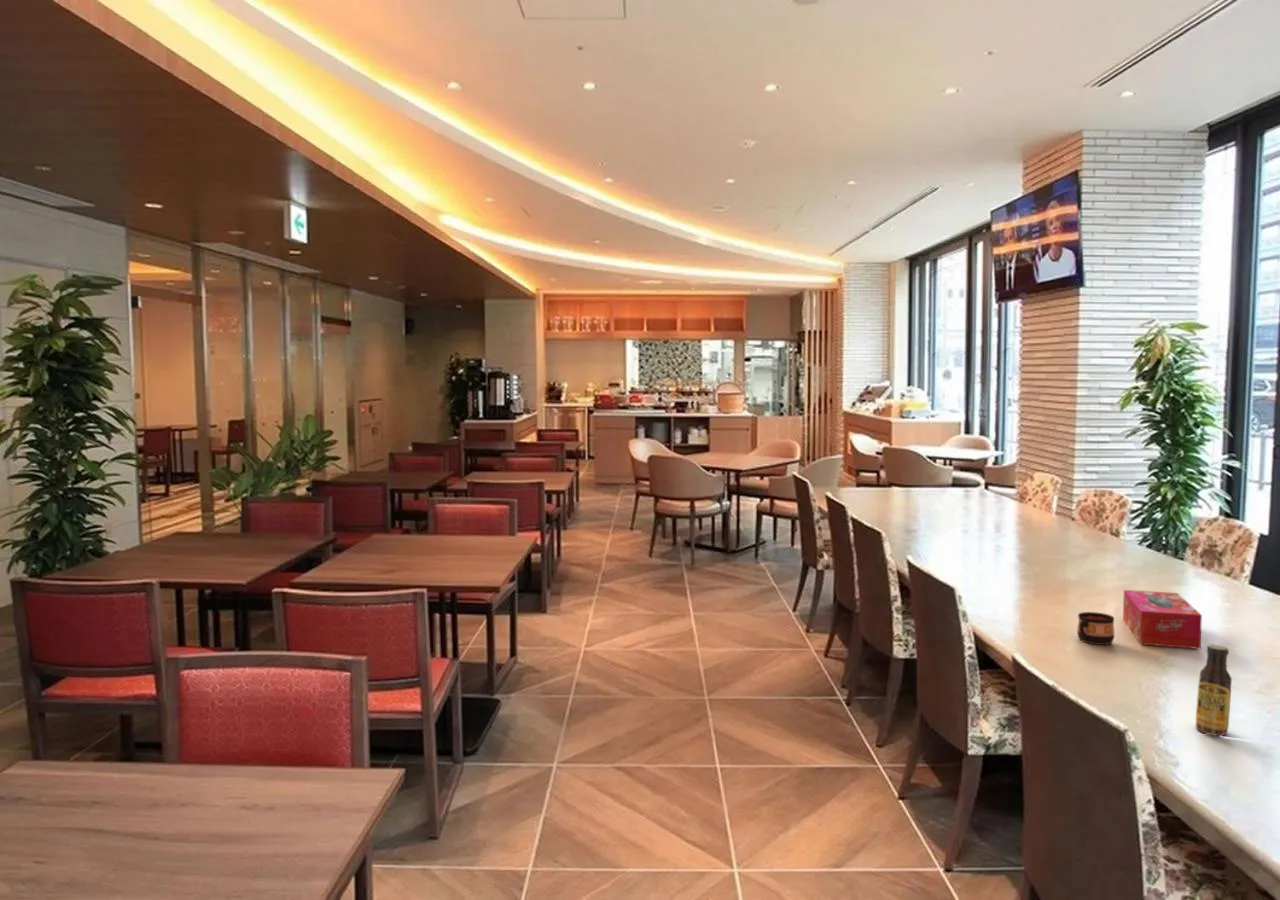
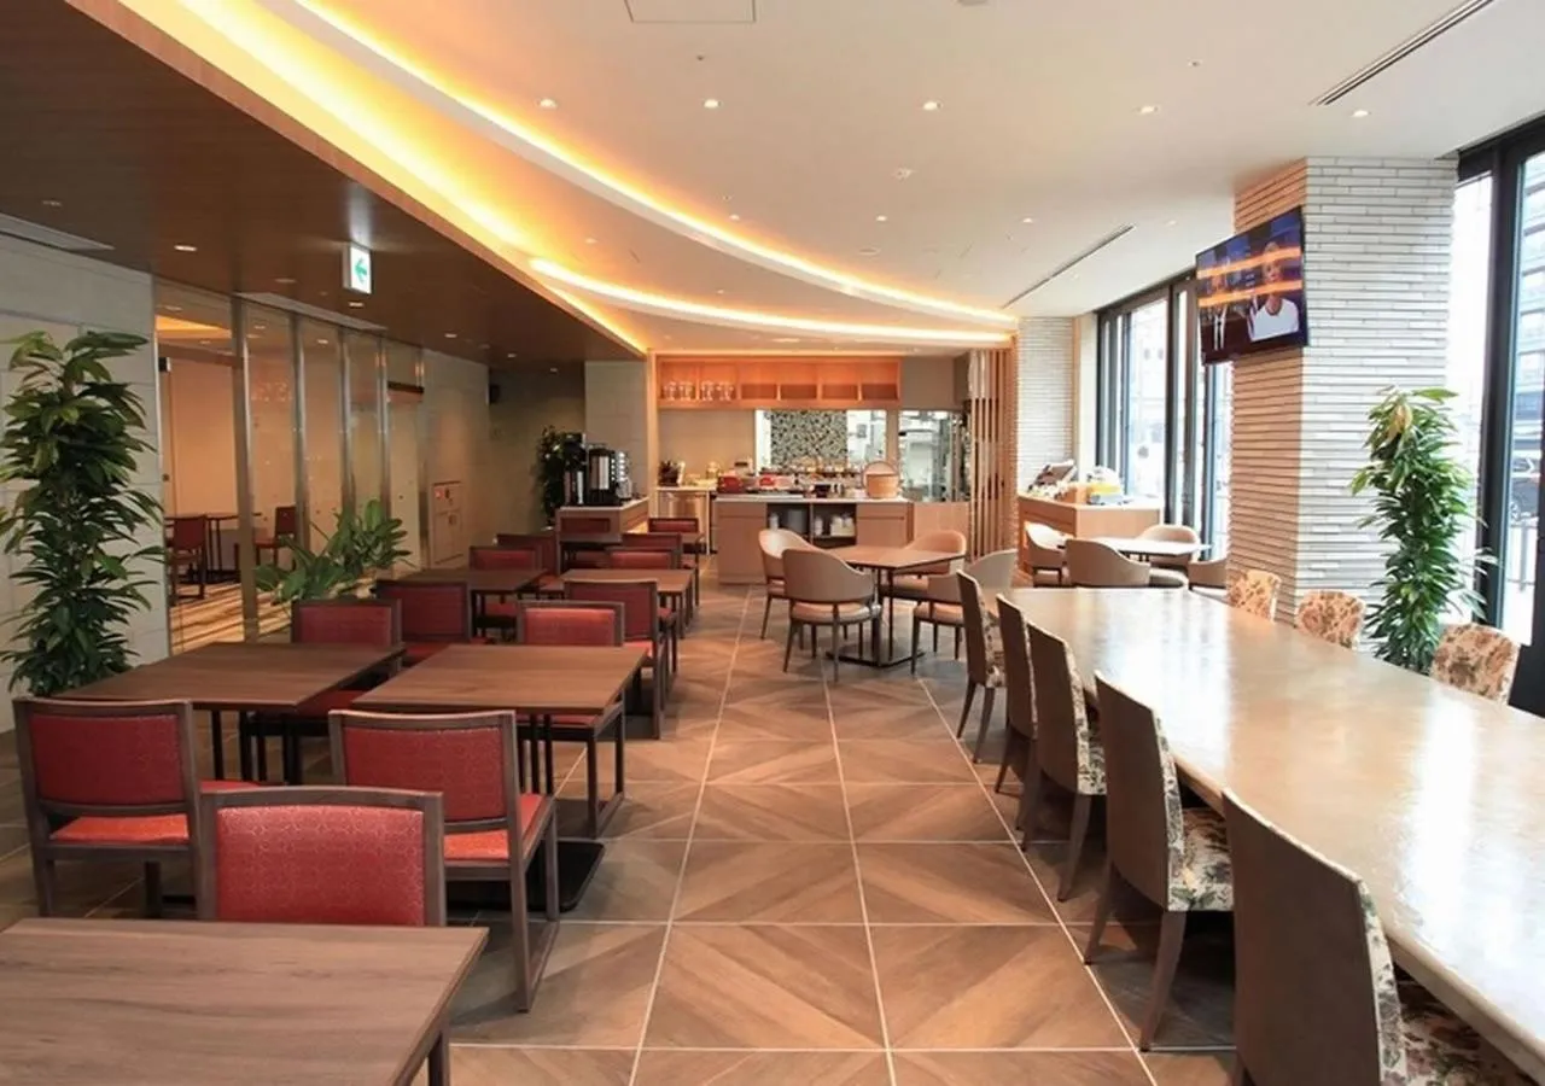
- tissue box [1122,589,1203,650]
- cup [1076,611,1115,646]
- sauce bottle [1195,643,1233,737]
